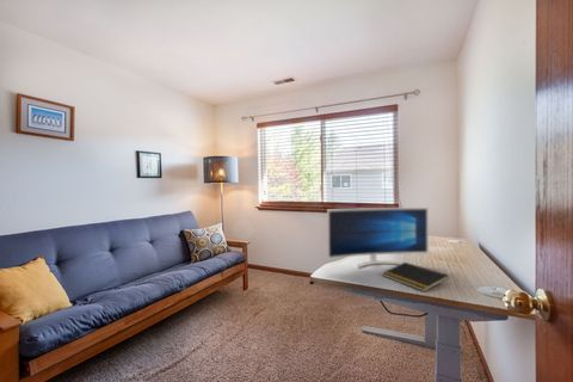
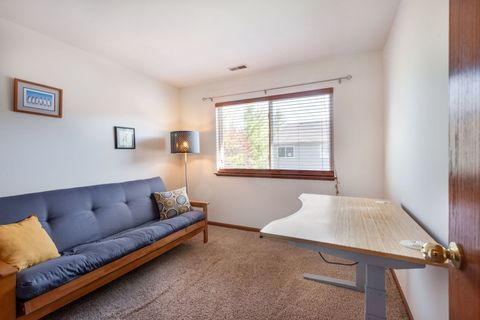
- monitor [326,207,430,269]
- notepad [381,261,450,292]
